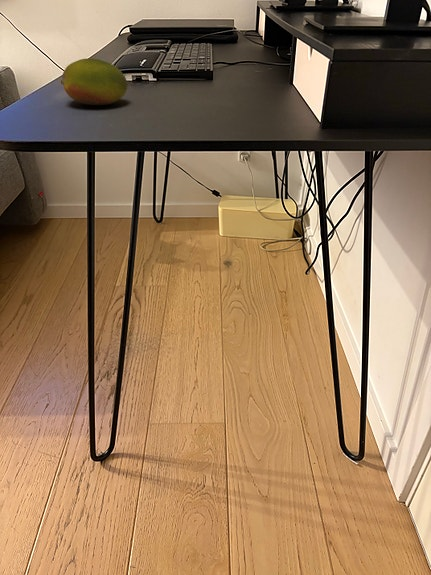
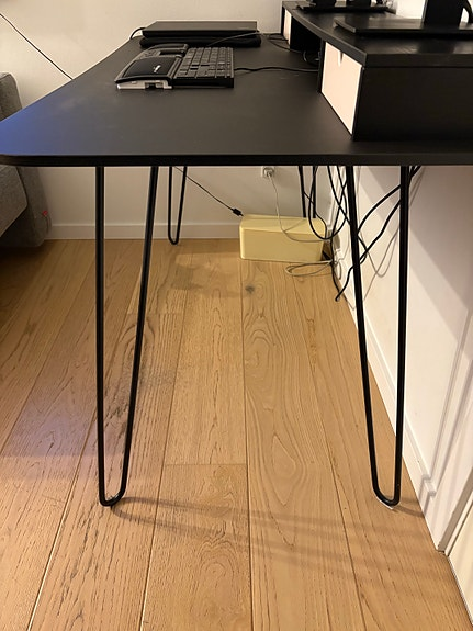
- fruit [60,57,129,106]
